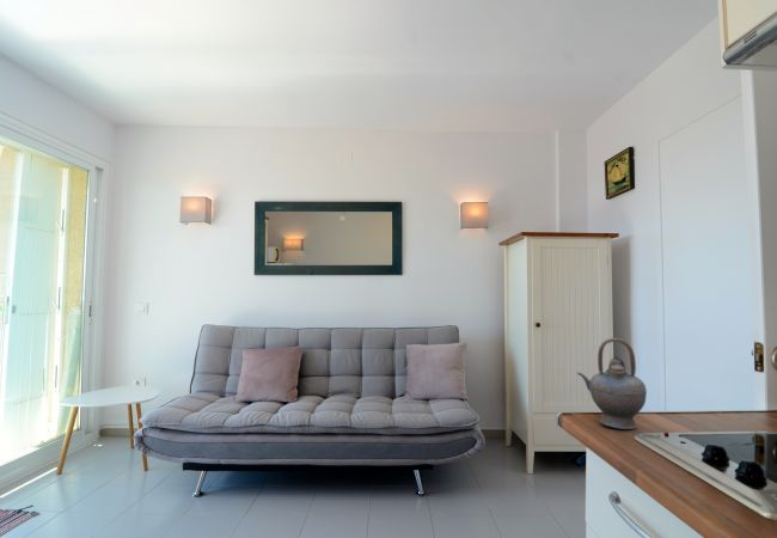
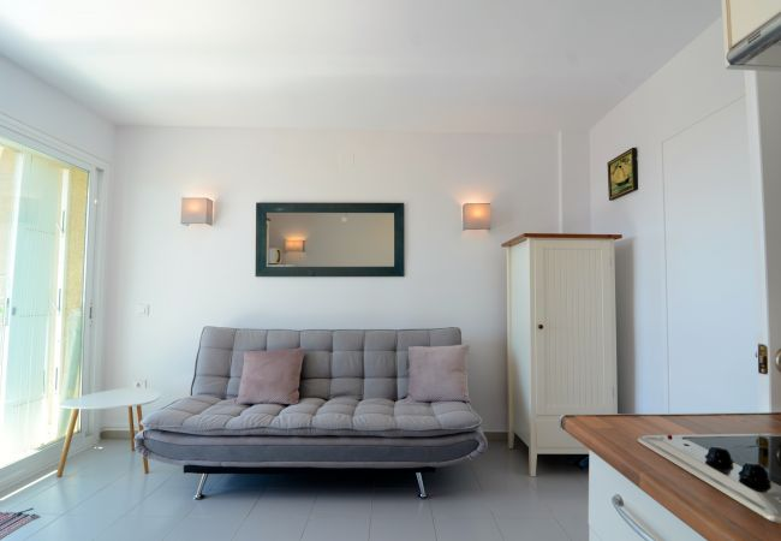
- teapot [576,337,648,430]
